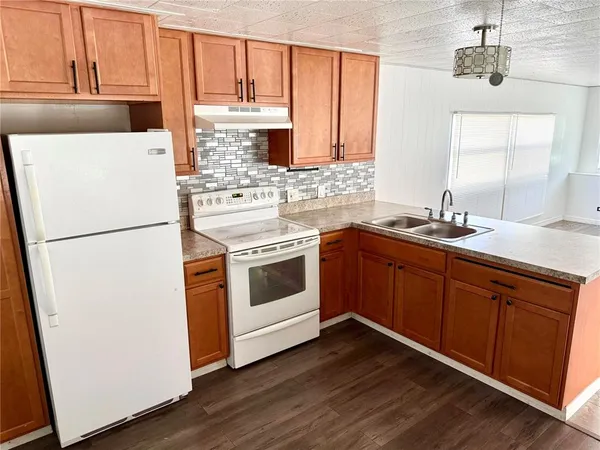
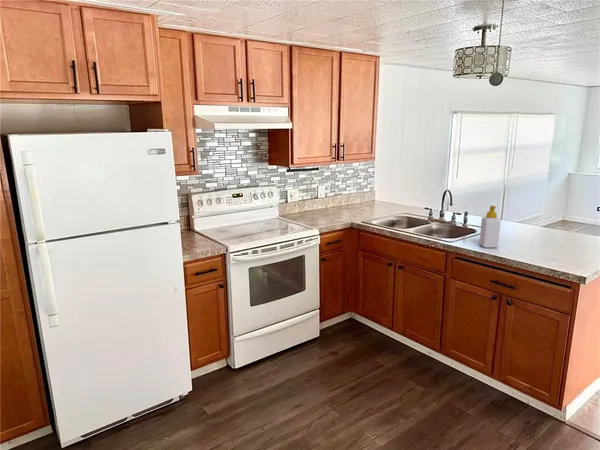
+ soap bottle [478,205,502,249]
